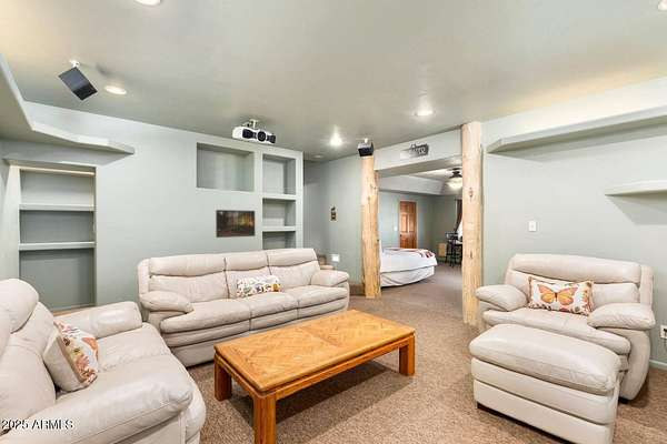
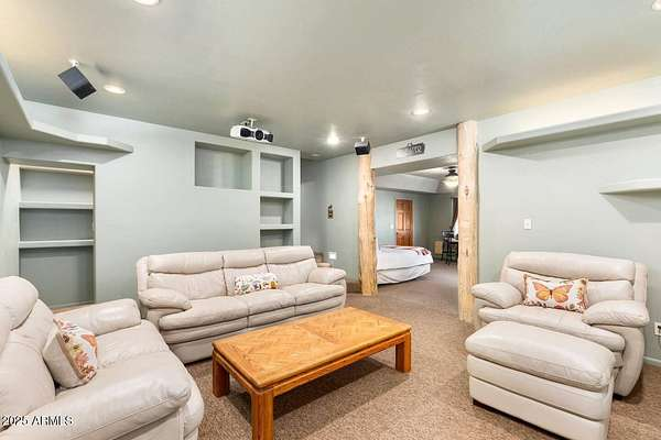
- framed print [215,209,256,239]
